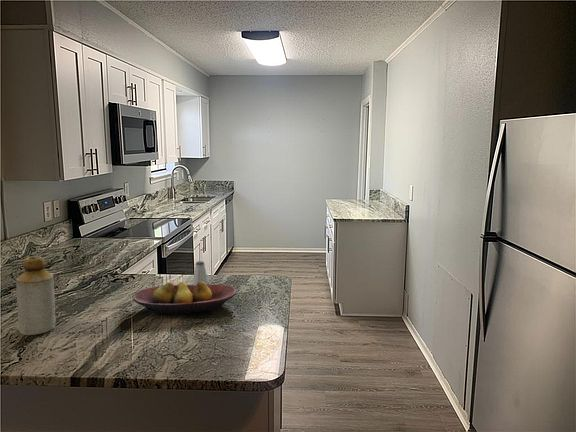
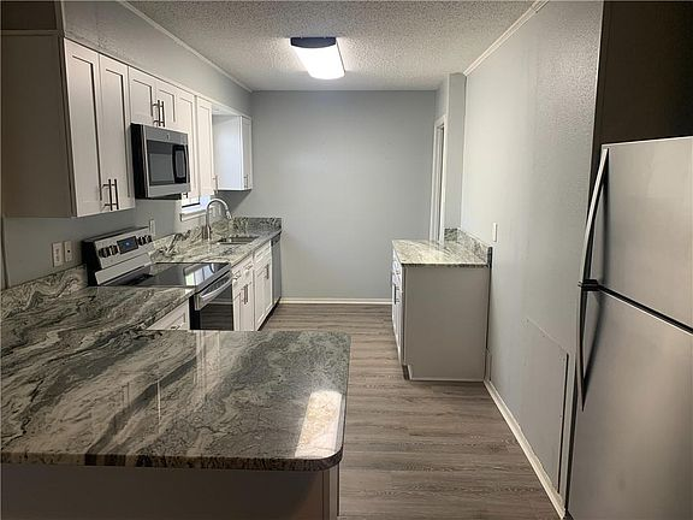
- fruit bowl [132,281,237,315]
- saltshaker [191,260,210,285]
- bottle [15,255,57,336]
